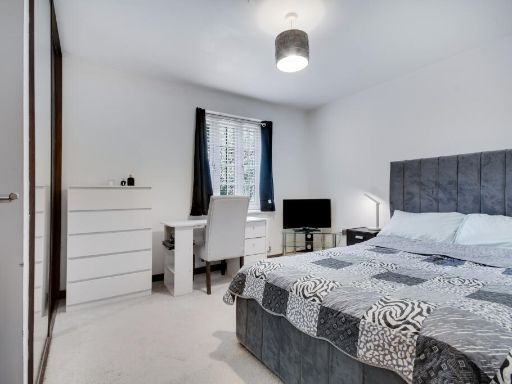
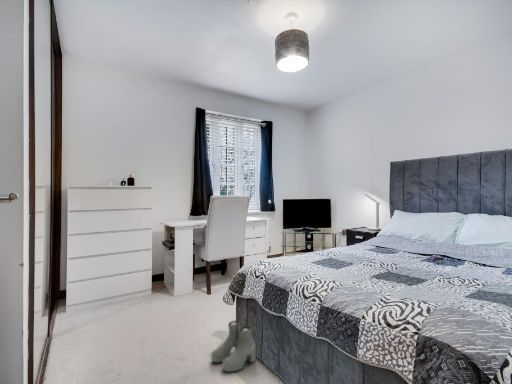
+ boots [210,320,256,373]
